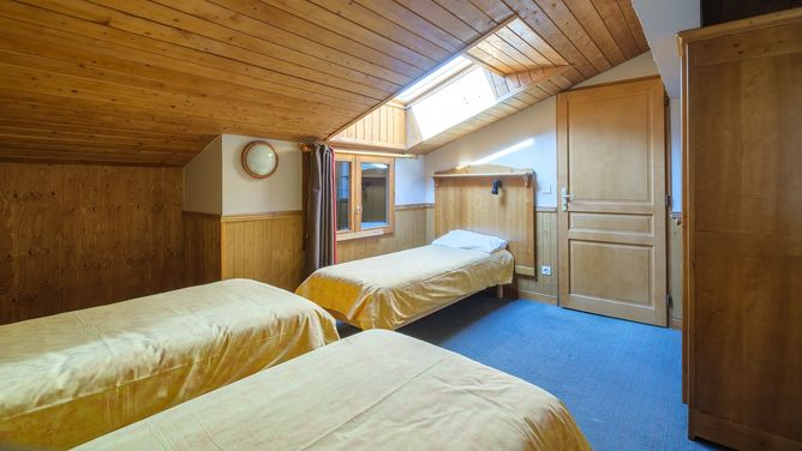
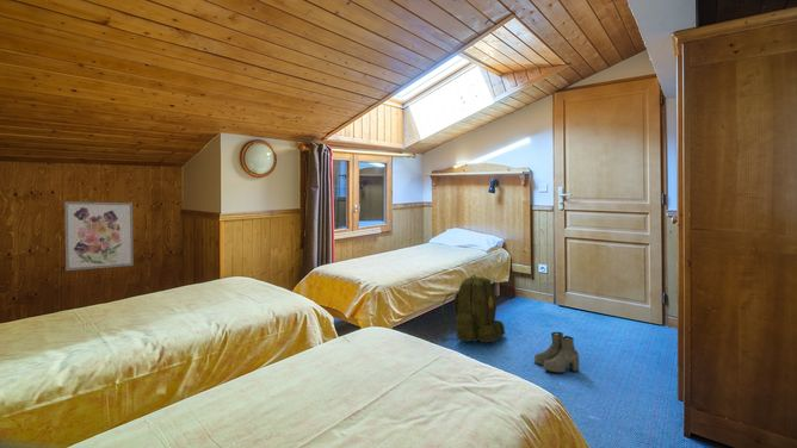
+ wall art [63,200,135,272]
+ backpack [440,274,506,343]
+ boots [533,331,580,374]
